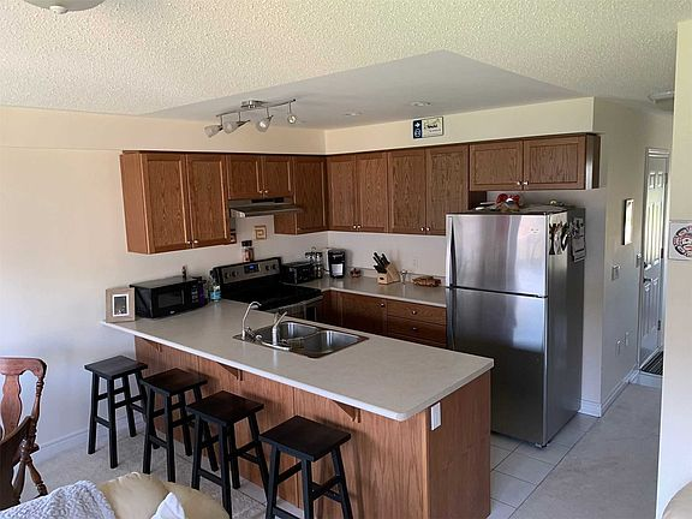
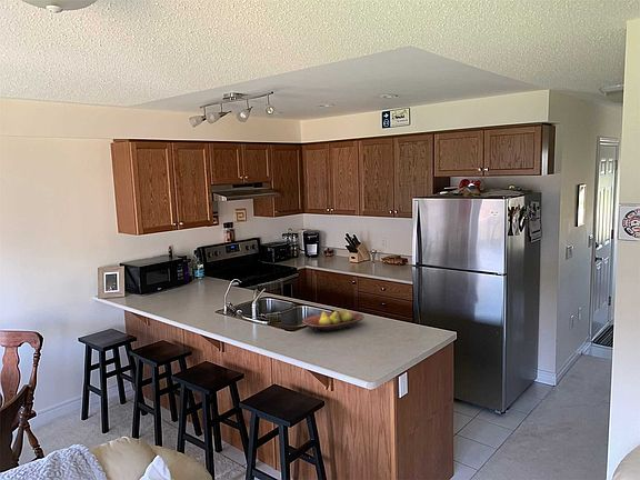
+ fruit bowl [301,308,366,333]
